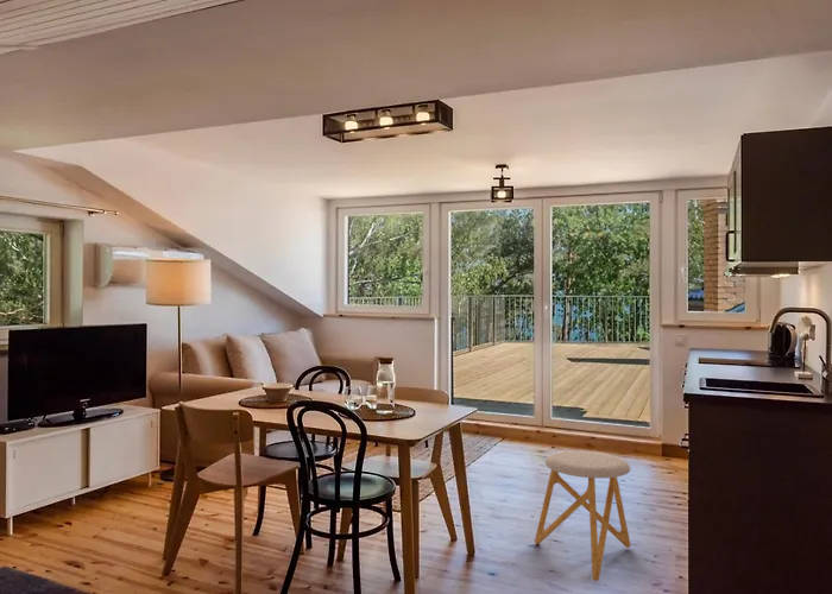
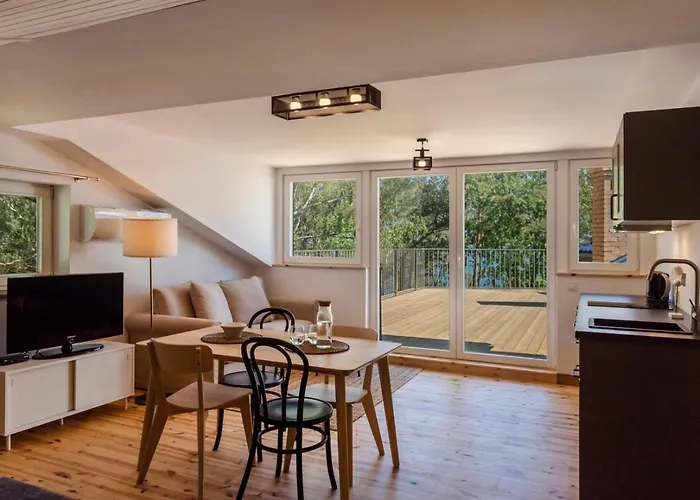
- stool [534,449,632,582]
